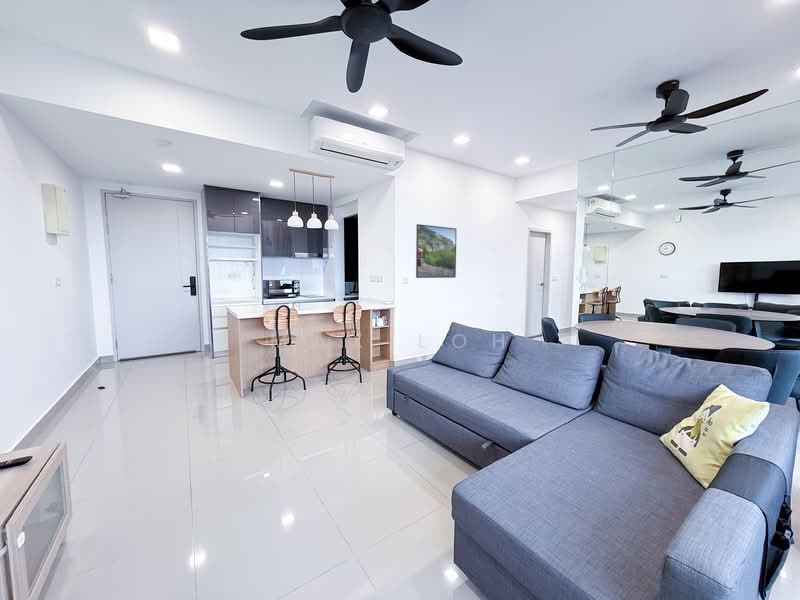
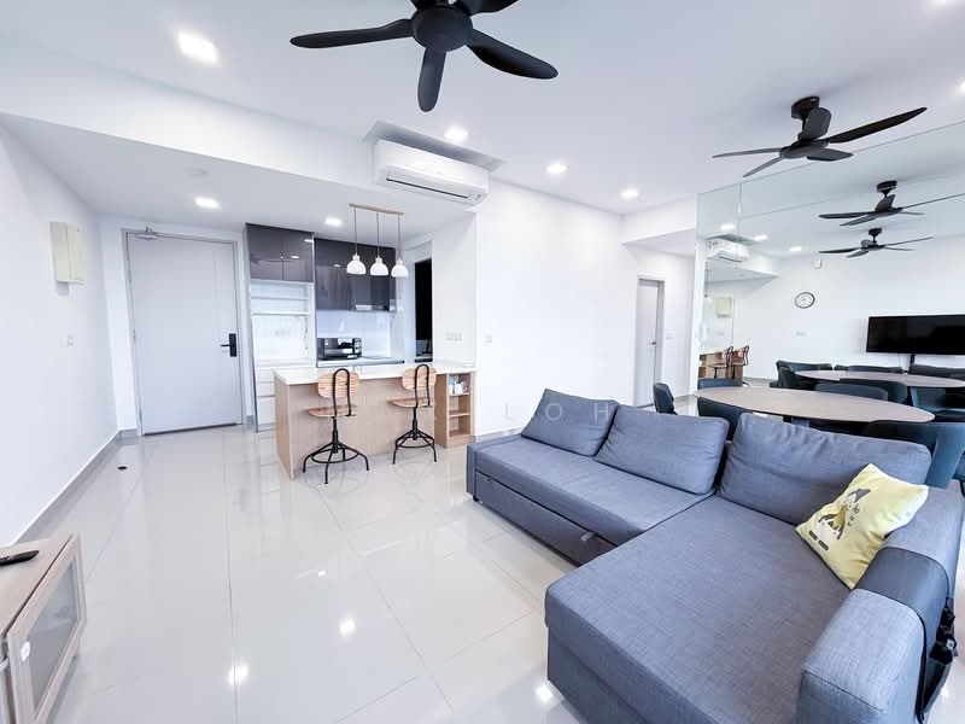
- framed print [415,223,457,279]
